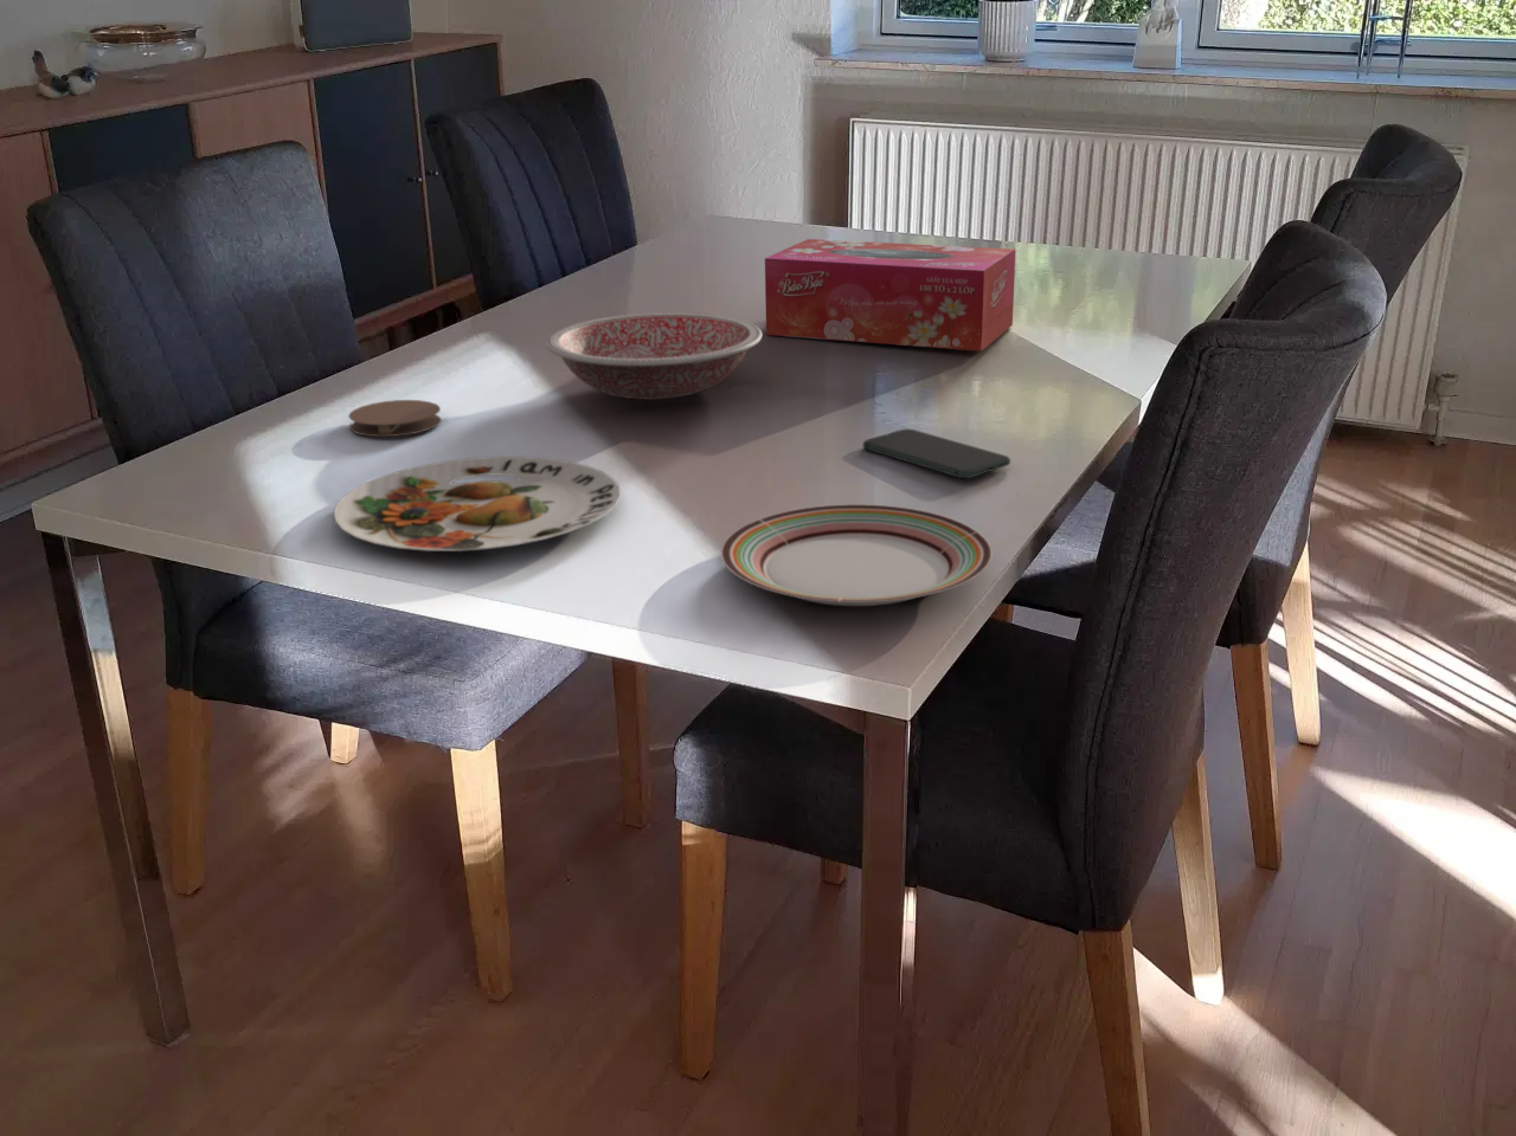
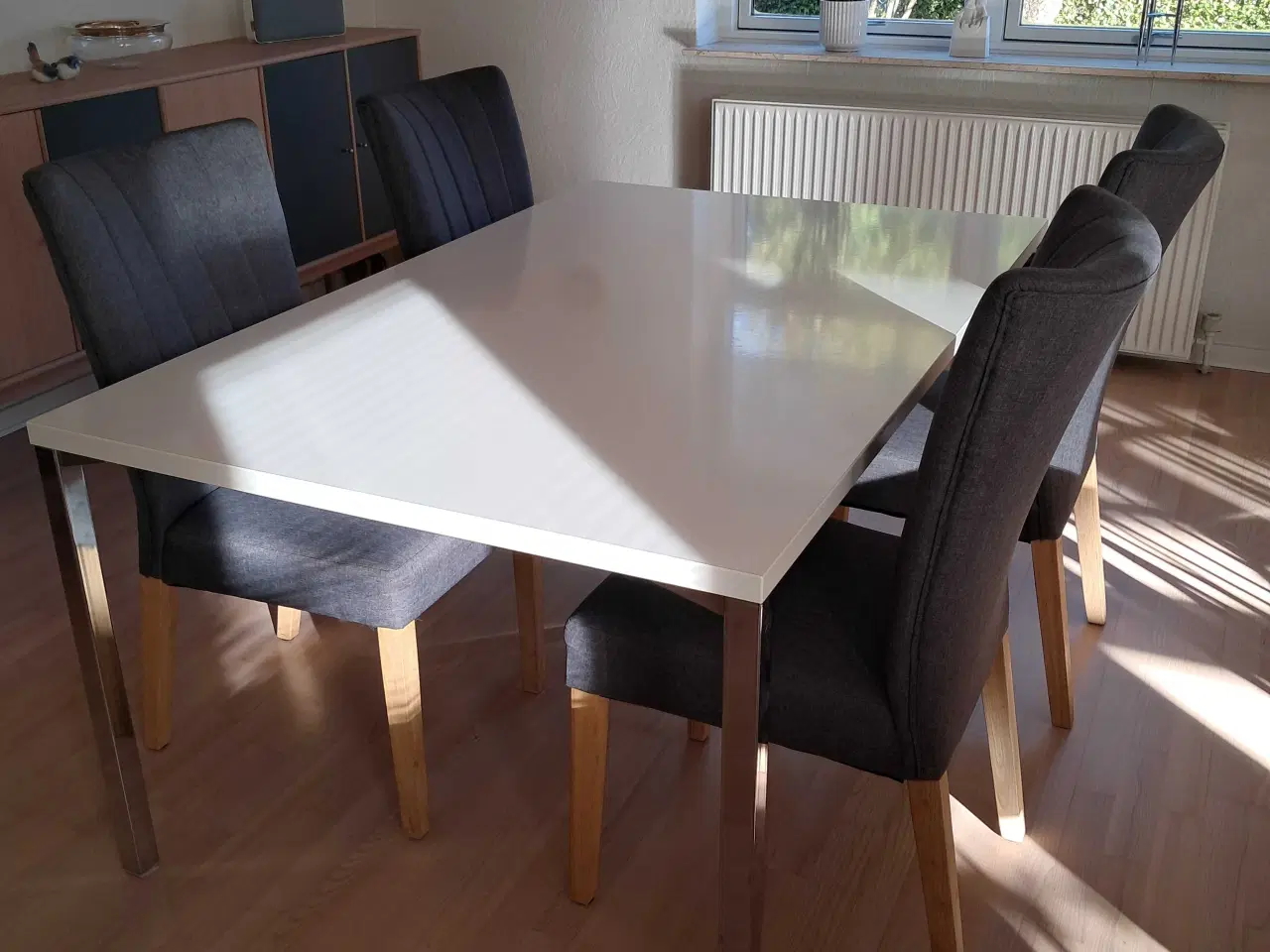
- bowl [543,311,763,400]
- coaster [347,399,443,438]
- tissue box [764,237,1016,353]
- plate [333,456,622,552]
- plate [720,502,992,607]
- smartphone [861,427,1011,480]
